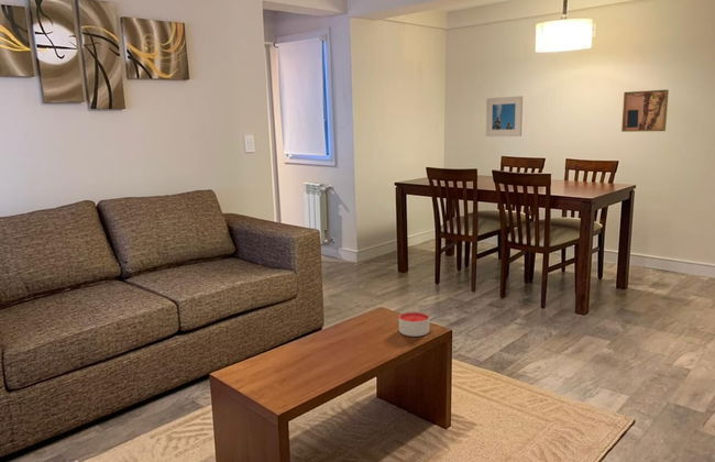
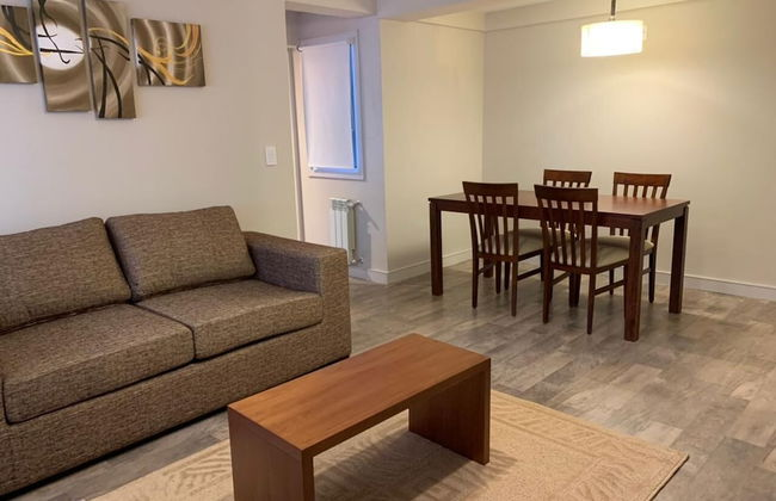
- candle [398,310,430,338]
- wall art [620,89,670,133]
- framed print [485,95,524,138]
